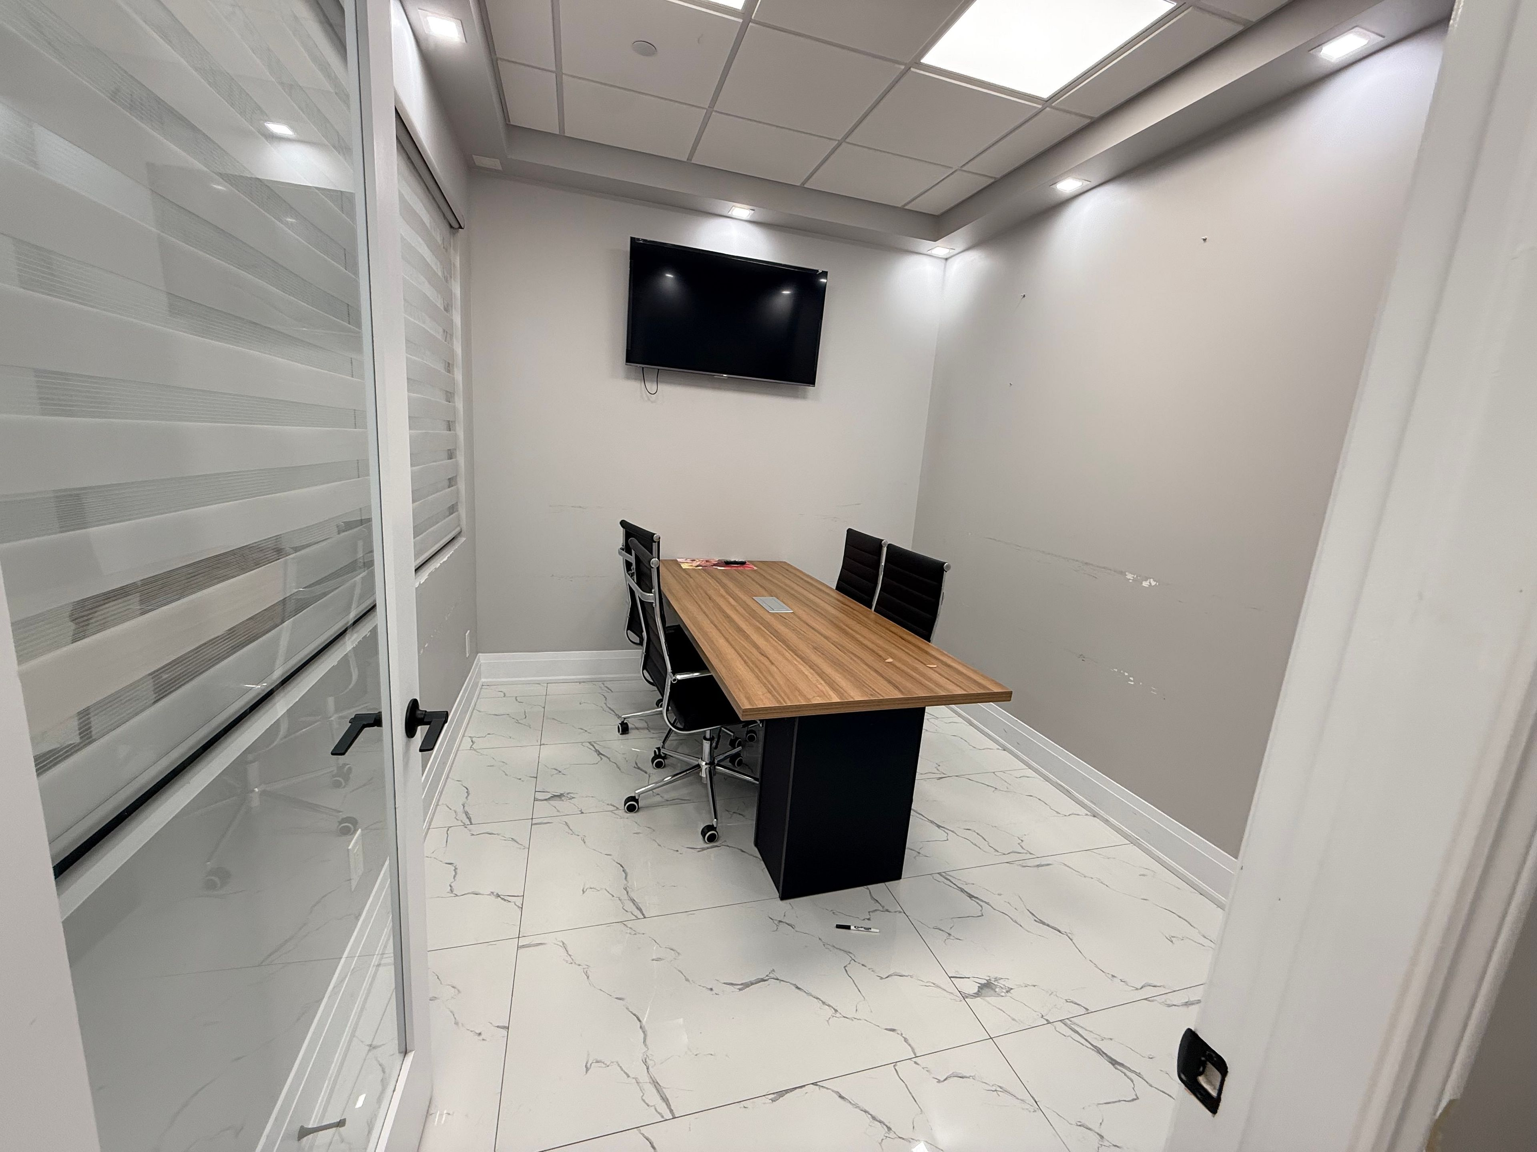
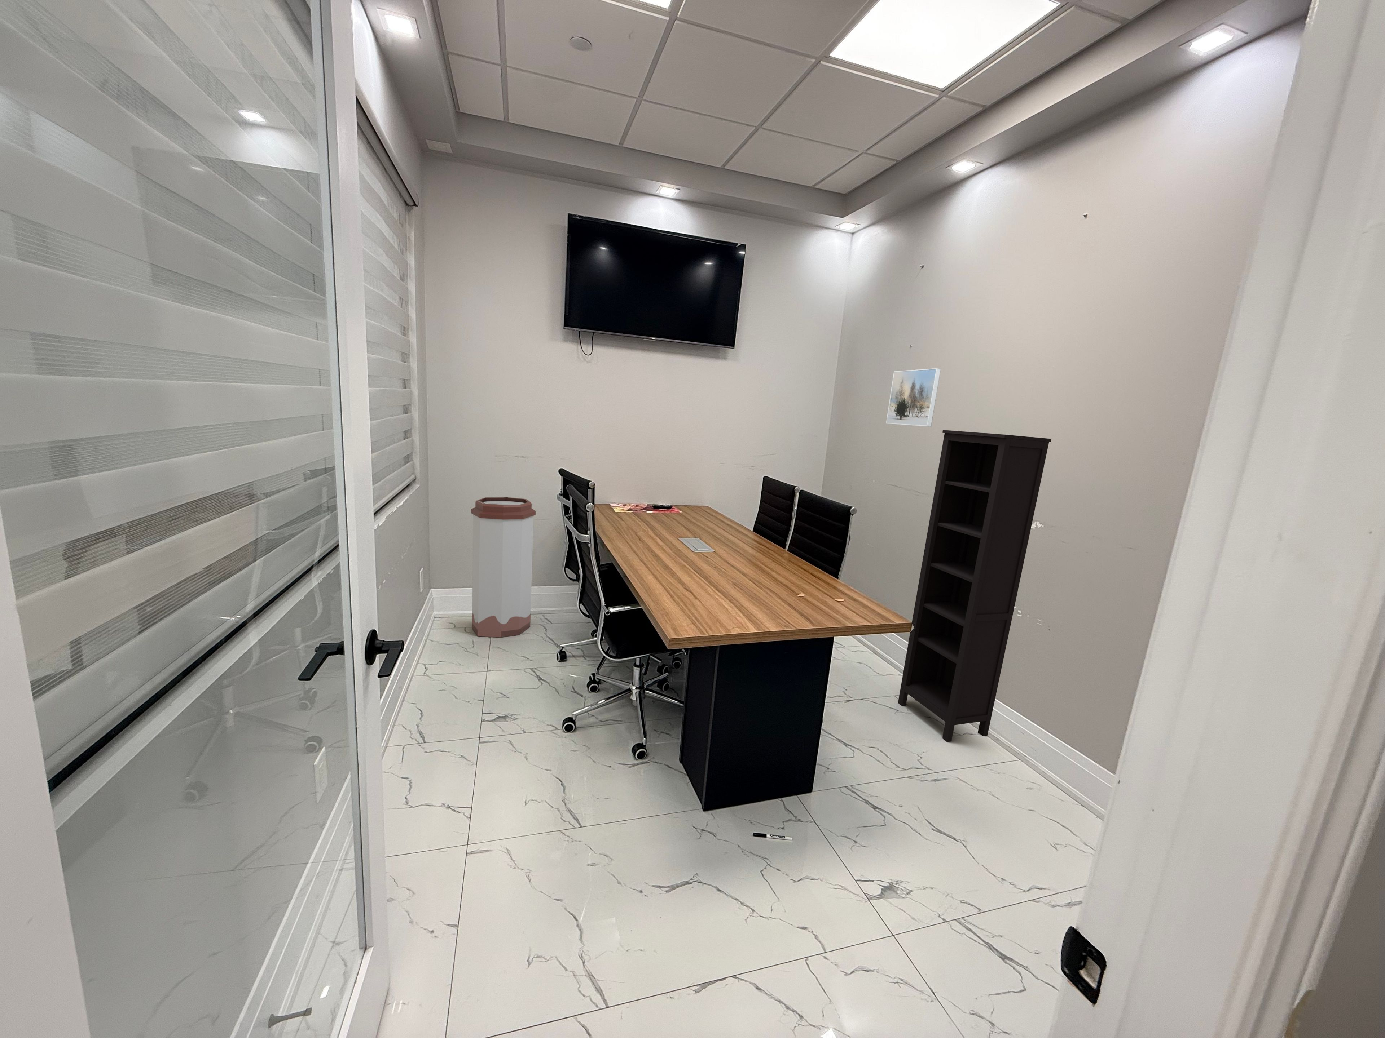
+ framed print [886,367,941,427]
+ bookcase [898,430,1051,741]
+ trash can [471,497,535,638]
